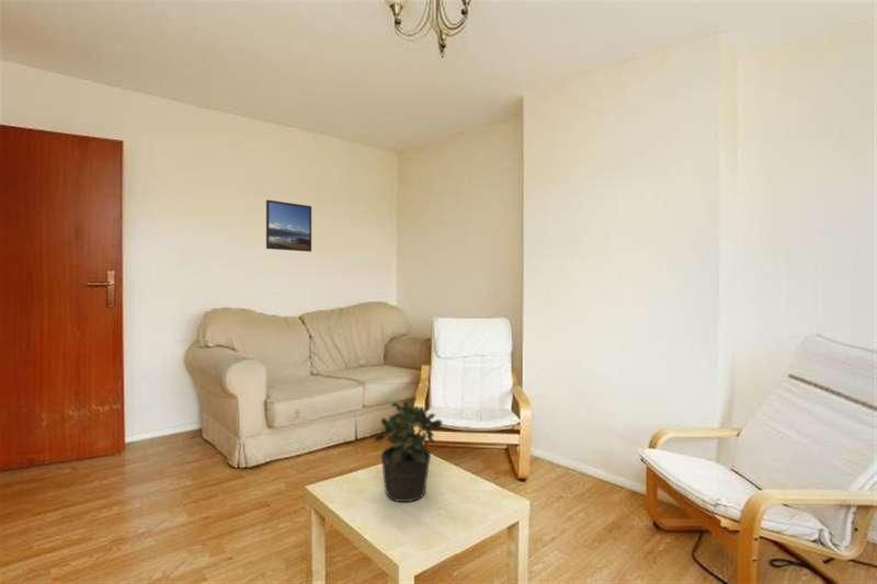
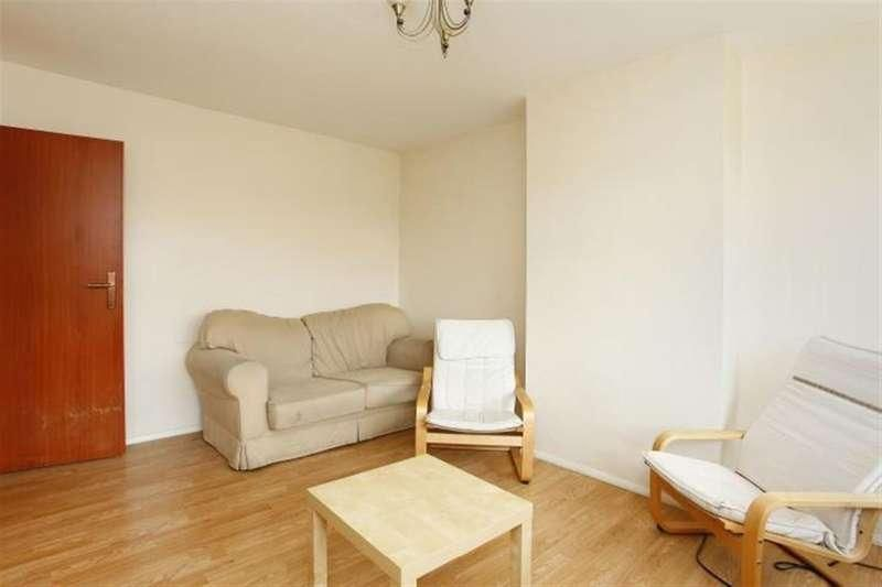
- potted plant [374,396,444,503]
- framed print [265,199,312,253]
